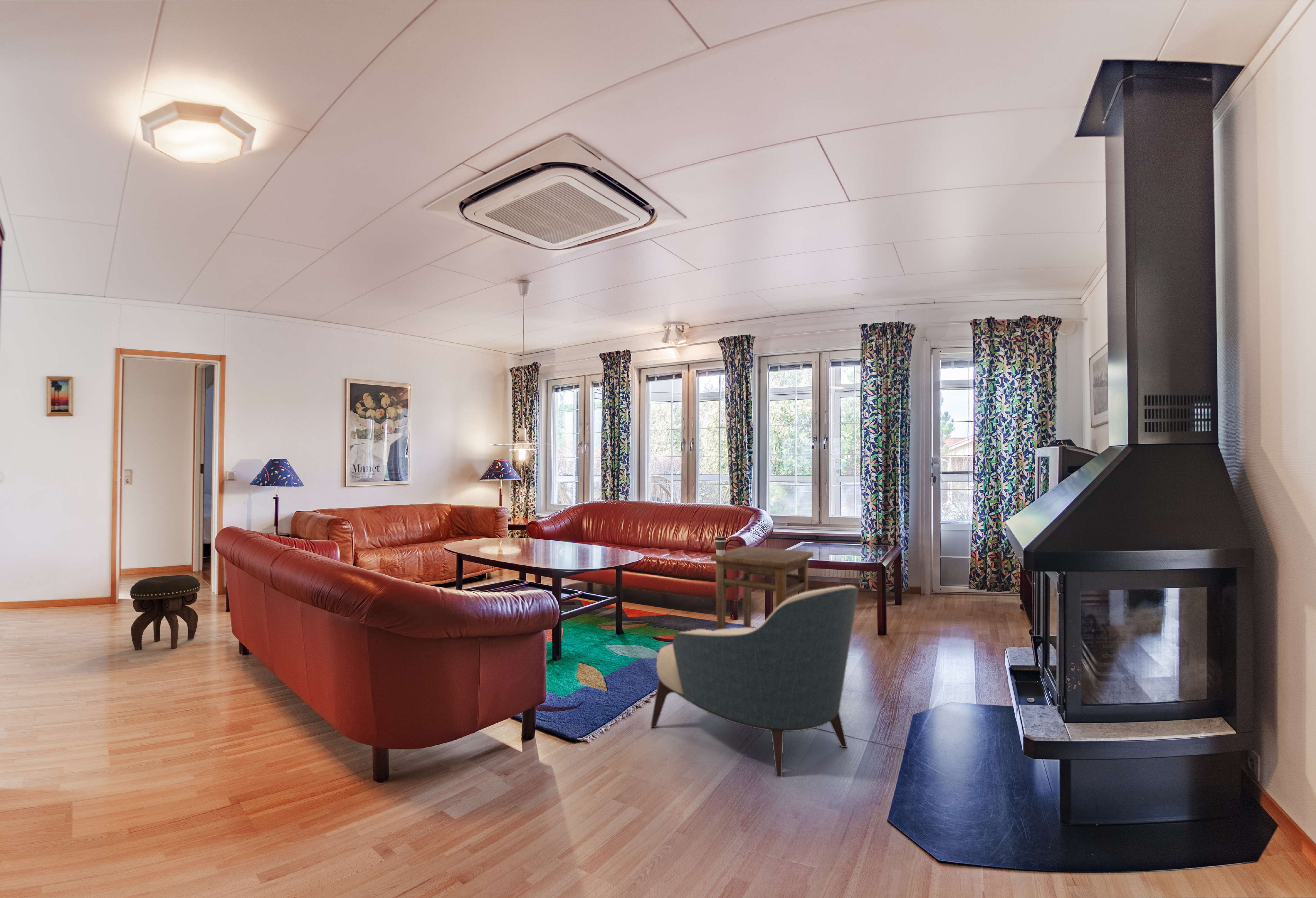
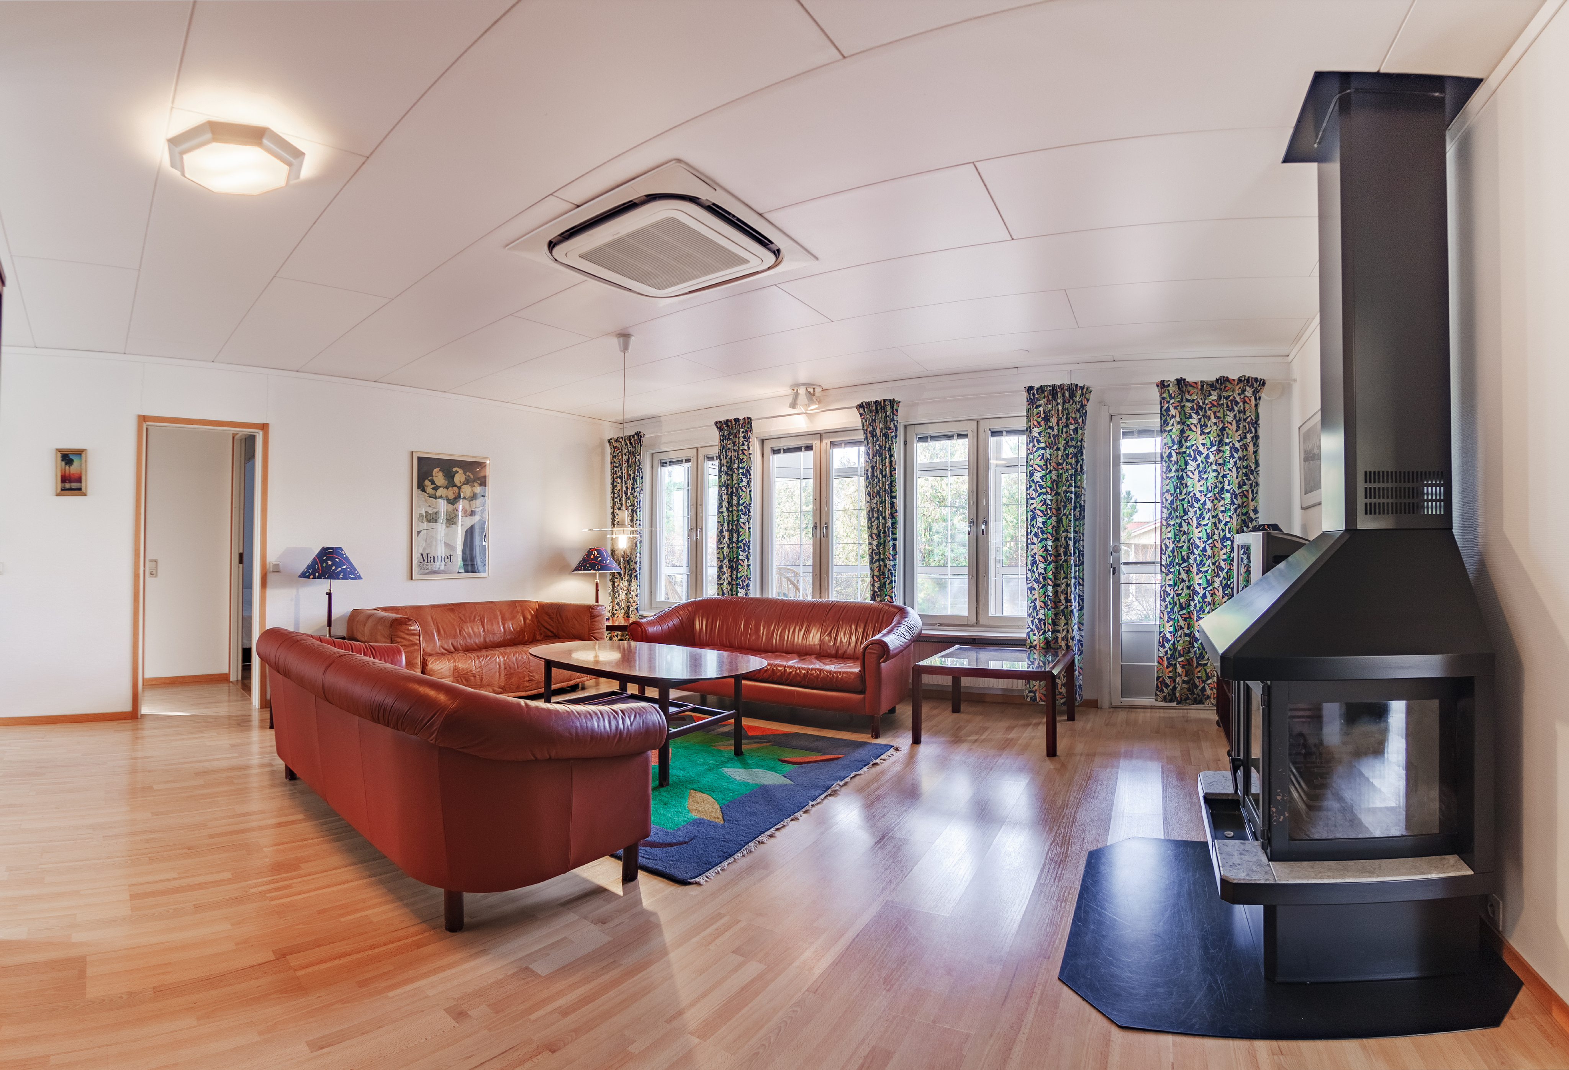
- footstool [130,574,200,651]
- armchair [650,585,859,778]
- coffee cup [715,536,726,556]
- side table [710,546,814,630]
